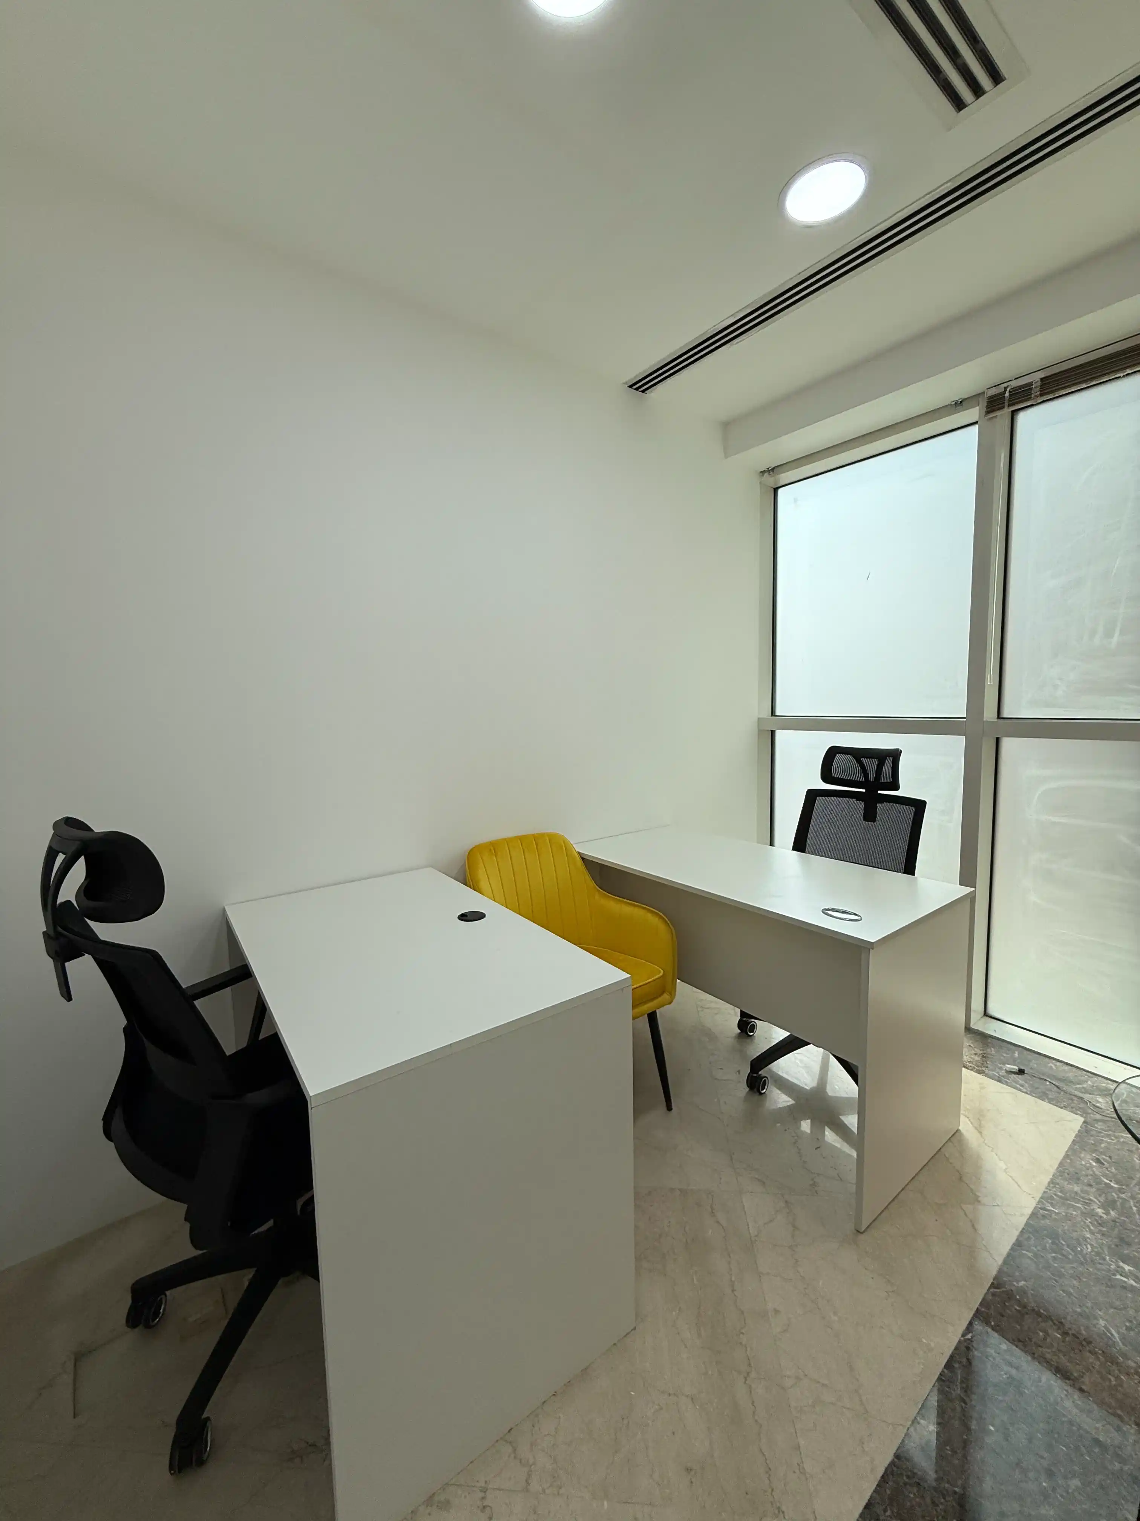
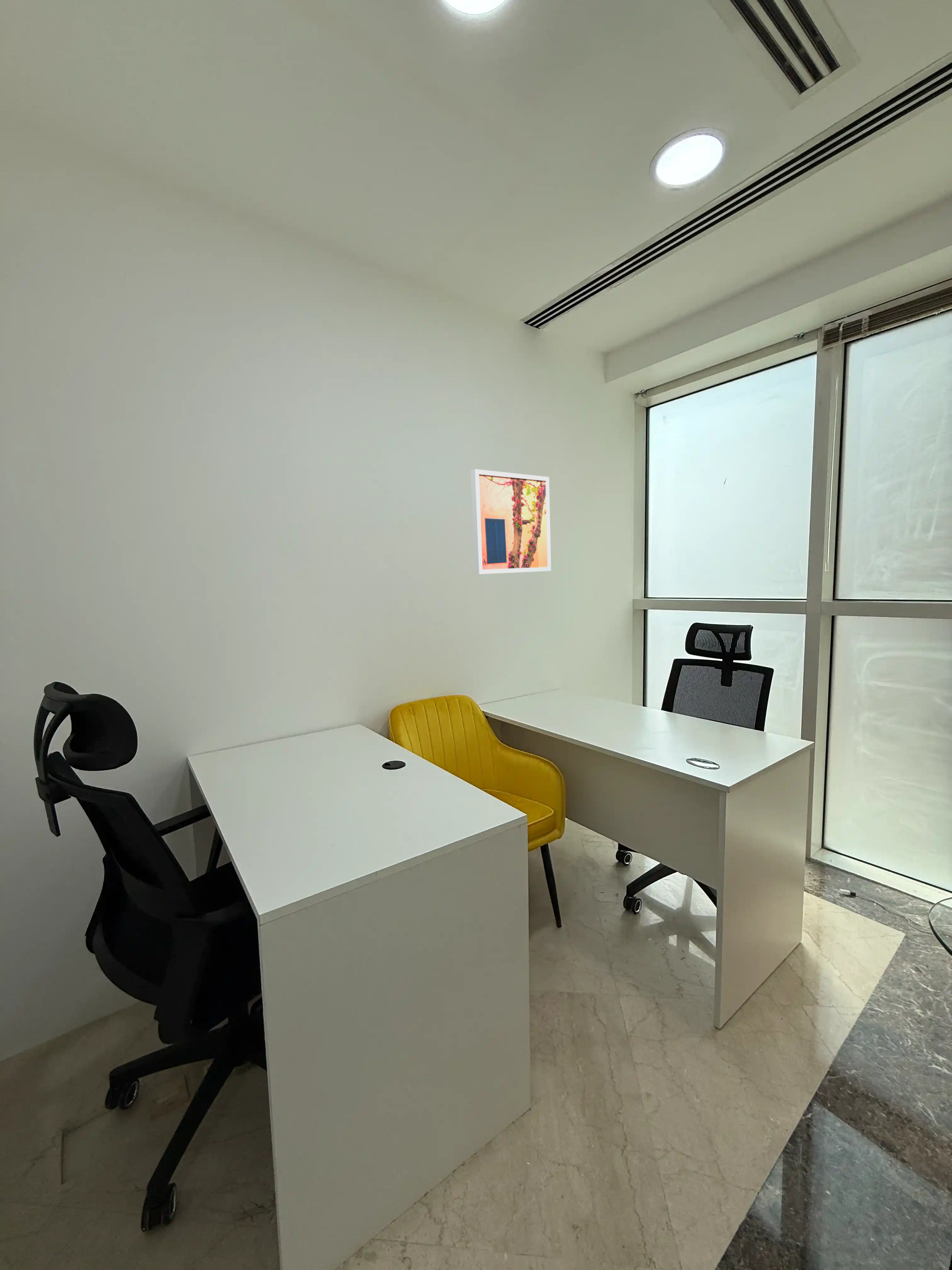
+ wall art [470,469,552,575]
